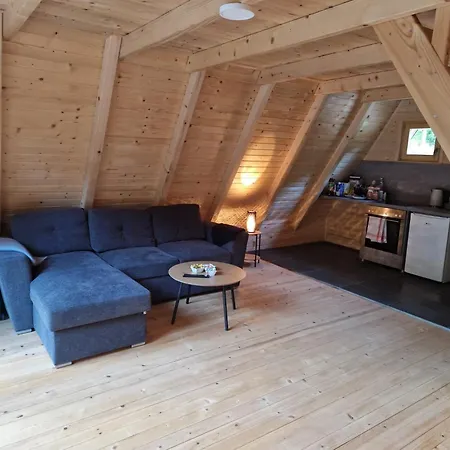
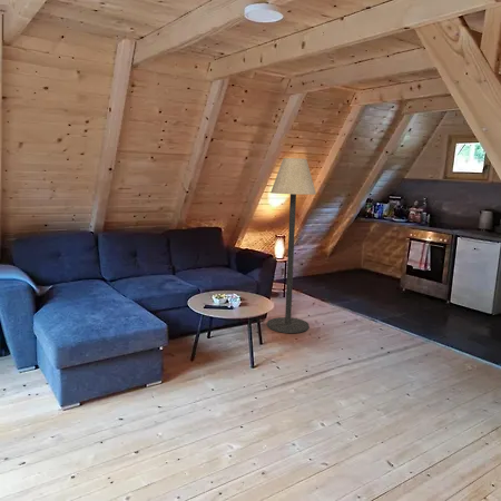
+ floor lamp [266,157,317,334]
